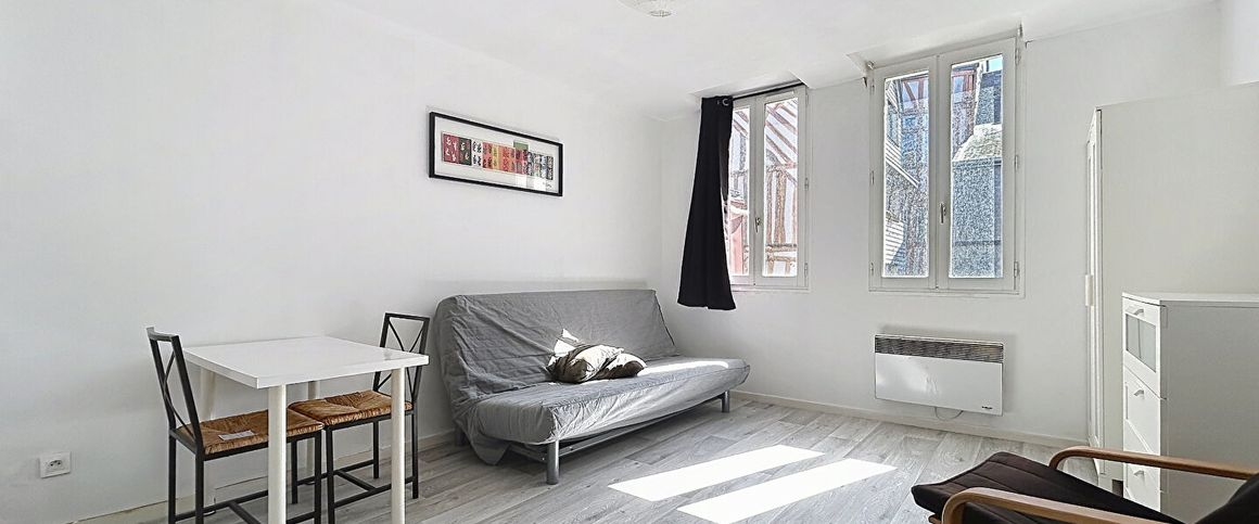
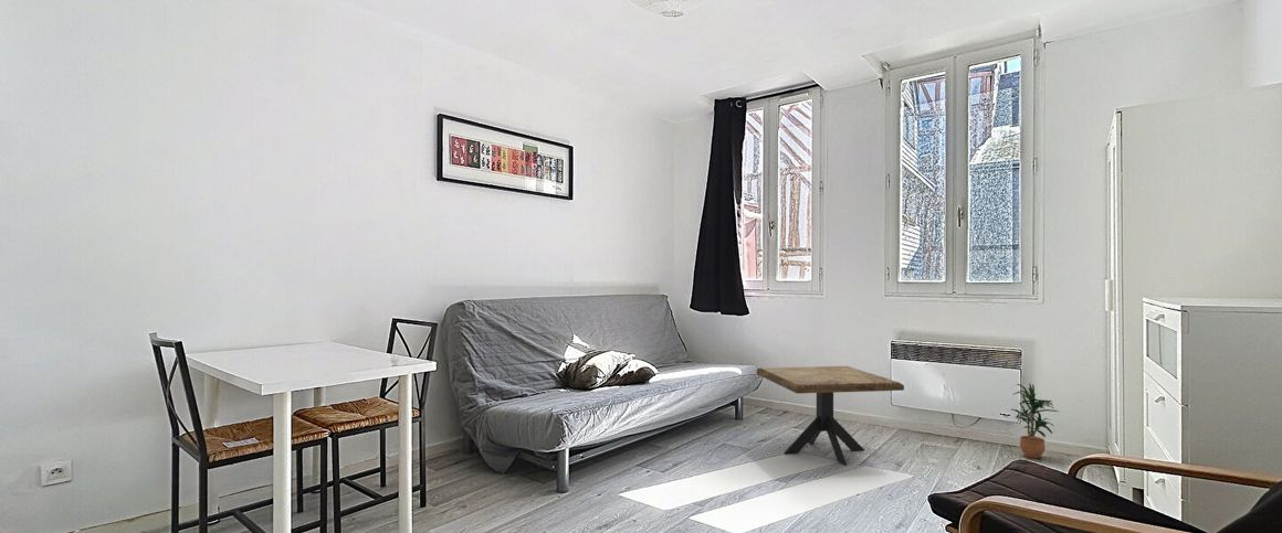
+ side table [756,365,905,466]
+ potted plant [1009,382,1059,459]
